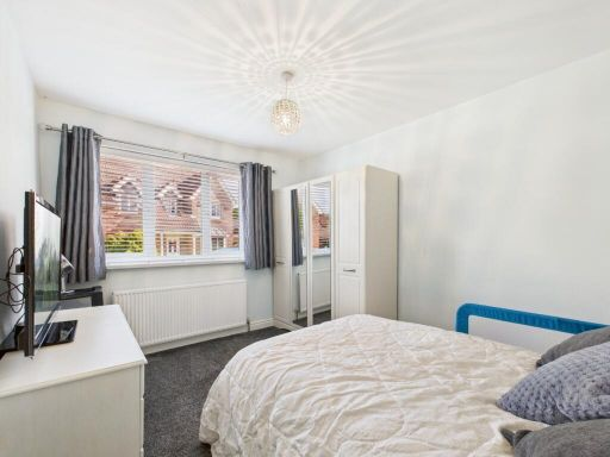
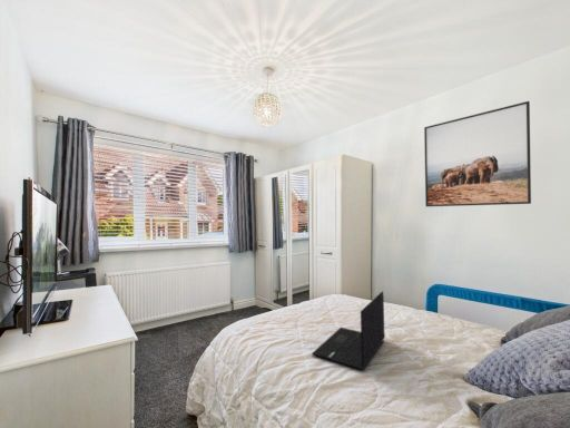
+ laptop [311,290,386,371]
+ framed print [423,100,532,207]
